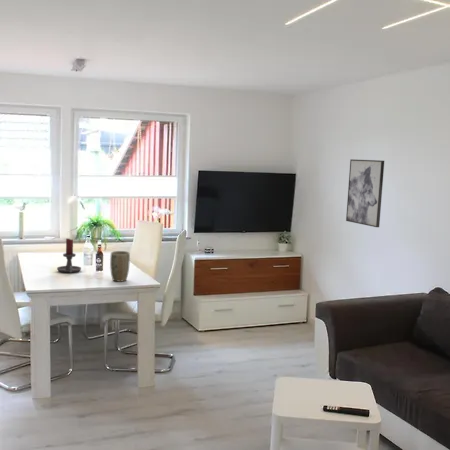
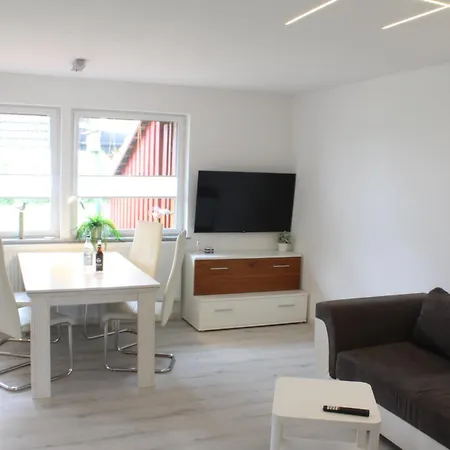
- candle holder [56,238,82,274]
- plant pot [109,250,131,283]
- wall art [345,158,385,228]
